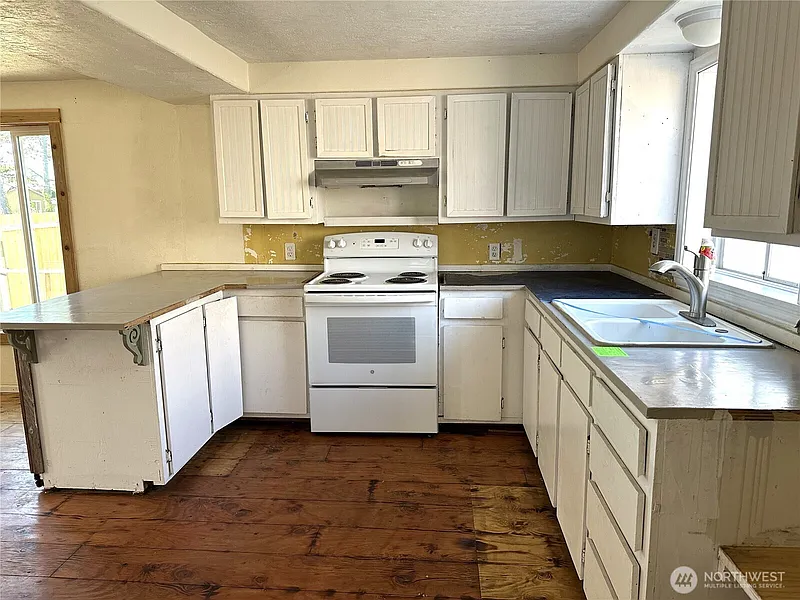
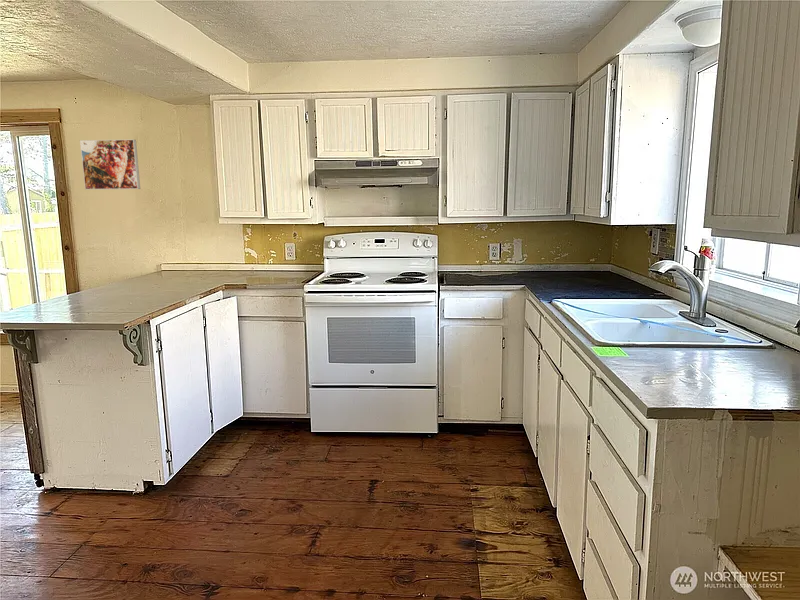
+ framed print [79,138,141,191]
